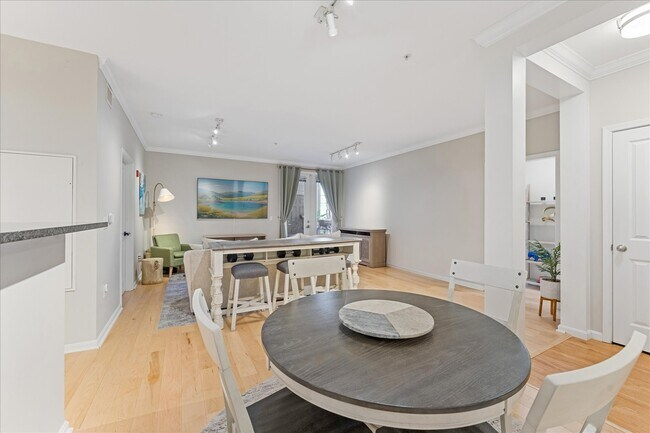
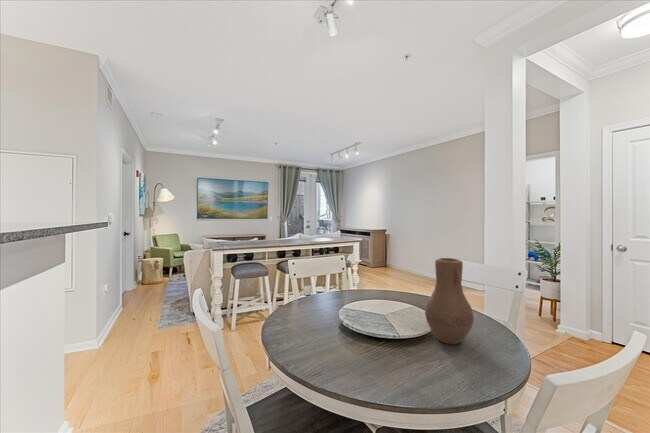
+ vase [424,257,475,345]
